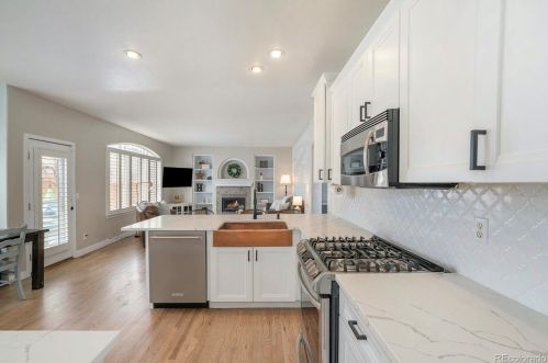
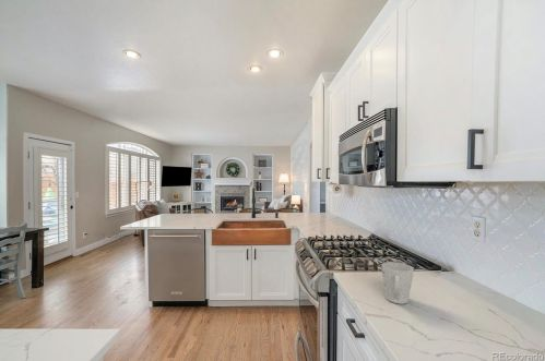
+ mug [381,261,415,305]
